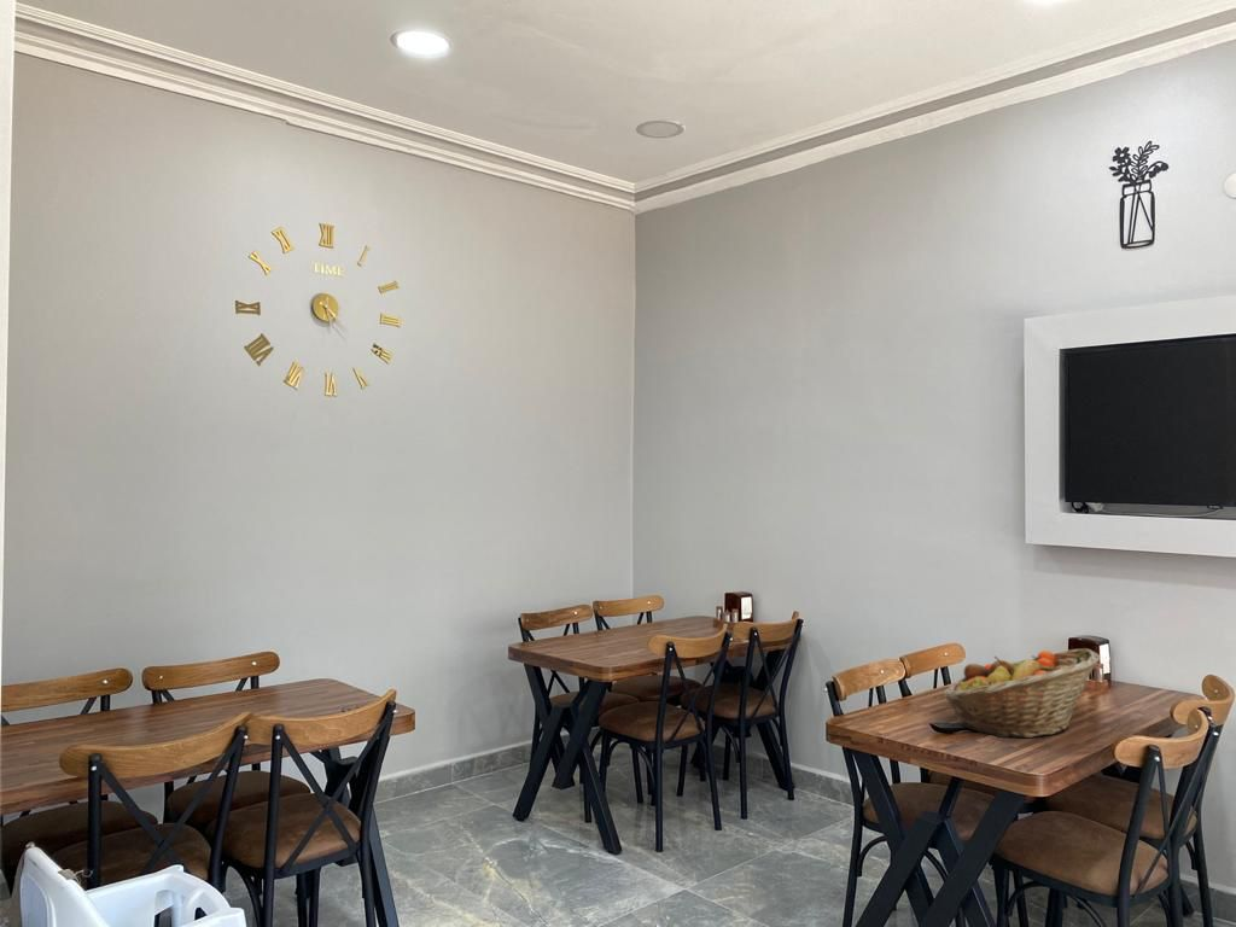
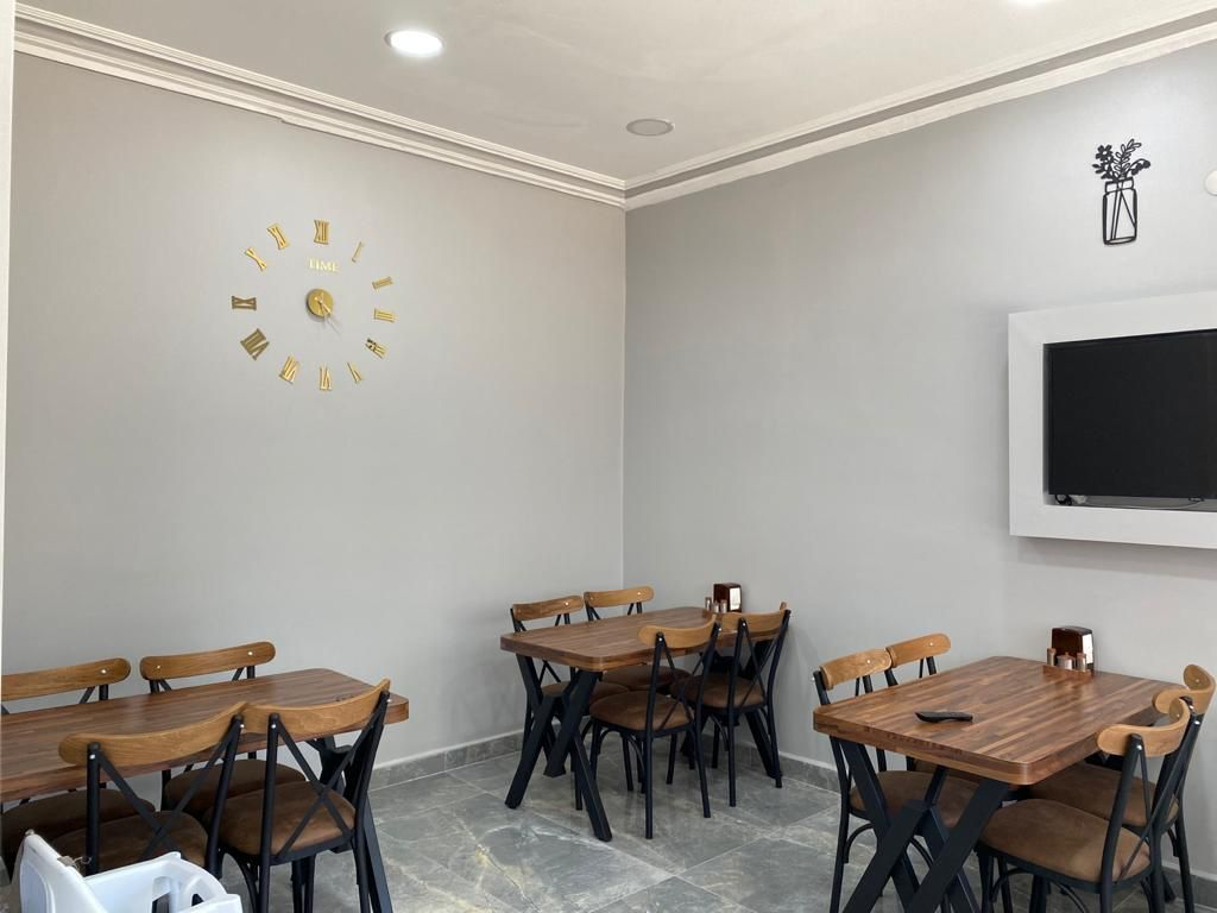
- fruit basket [940,647,1101,739]
